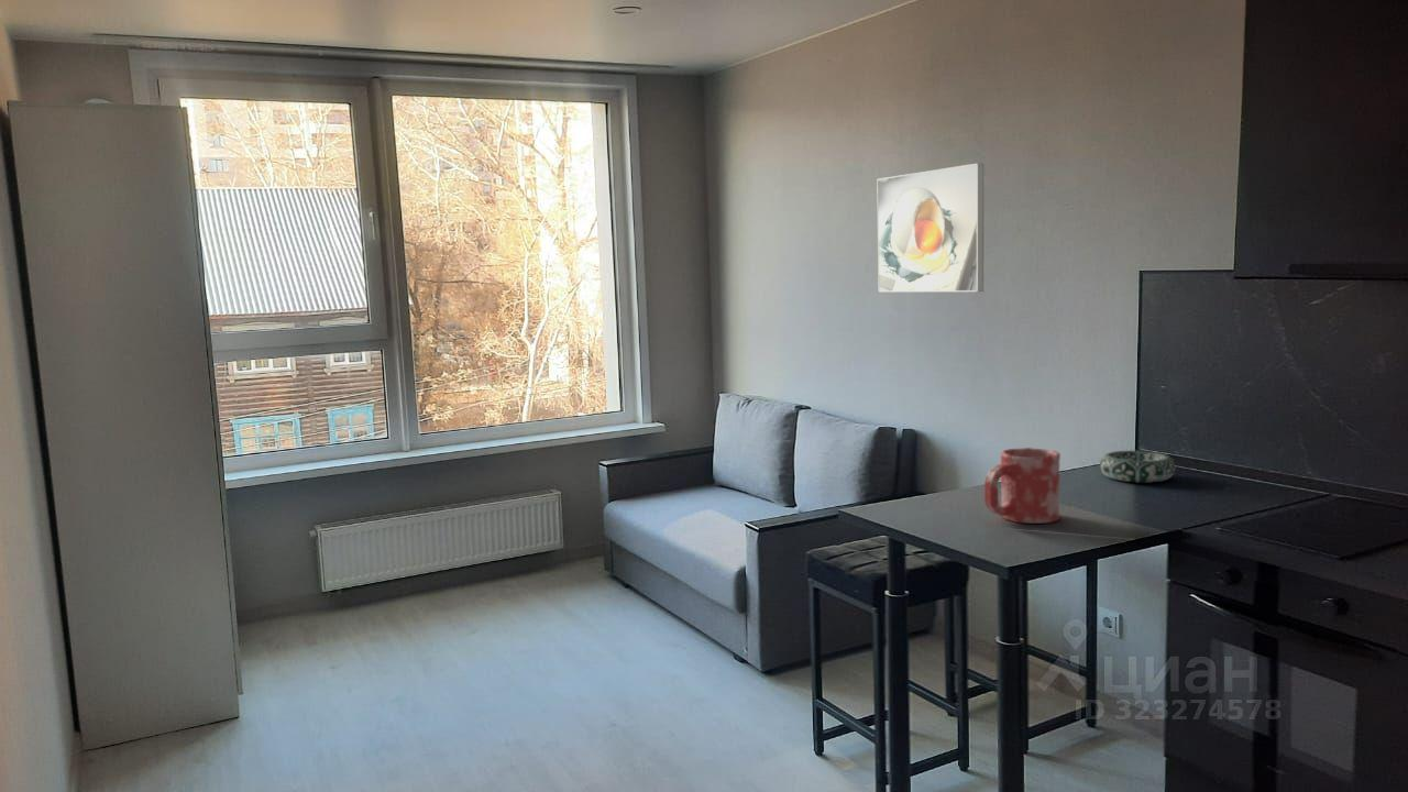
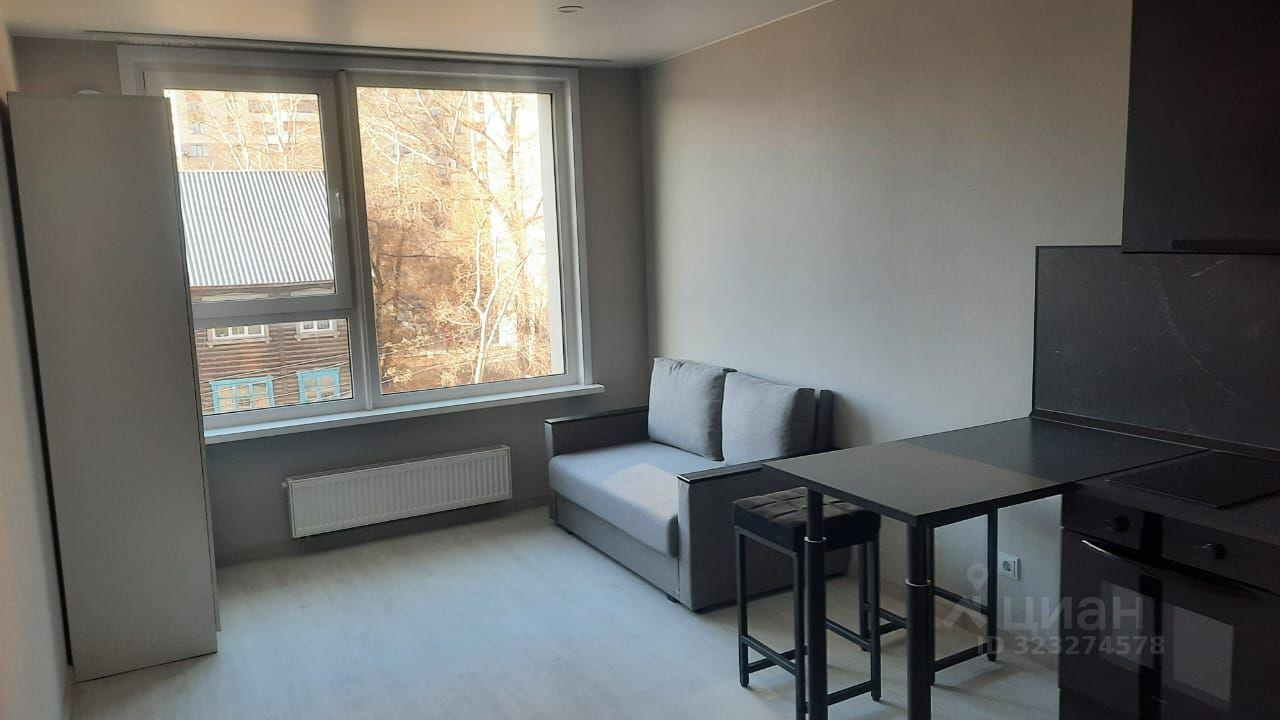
- decorative bowl [1099,450,1177,484]
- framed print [876,162,985,293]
- vase [983,447,1062,525]
